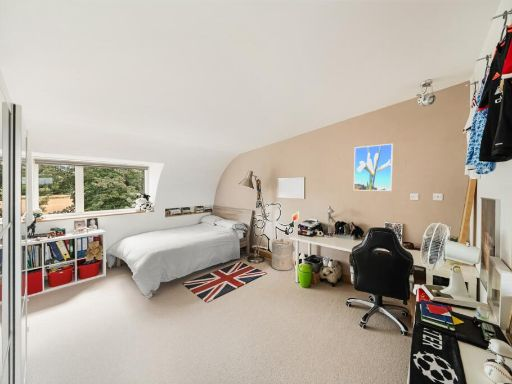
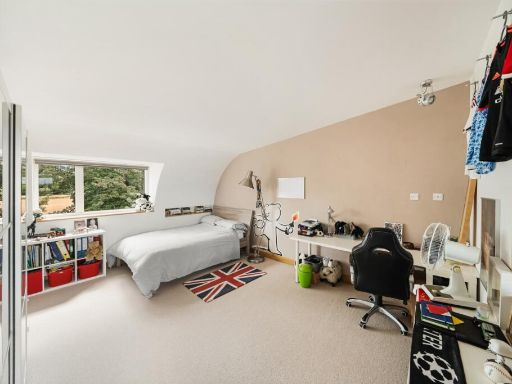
- laundry hamper [271,237,296,271]
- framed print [353,143,394,192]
